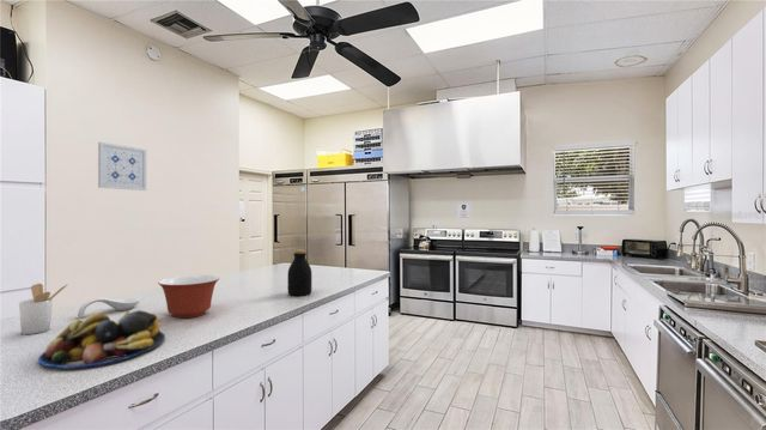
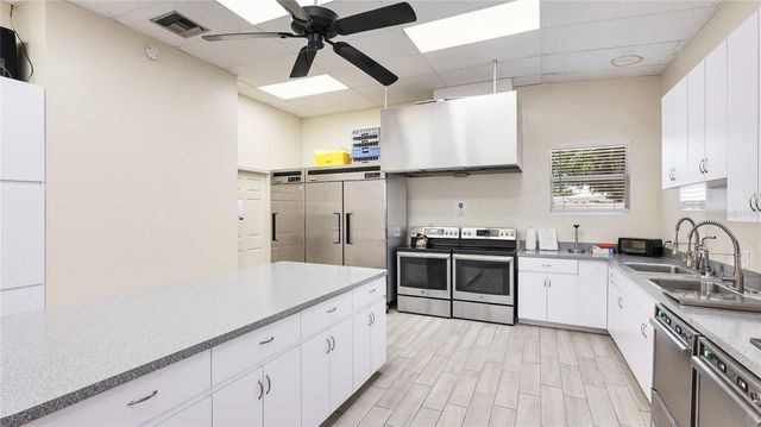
- fruit bowl [37,309,166,370]
- mixing bowl [157,274,220,319]
- spoon rest [77,297,141,319]
- wall art [97,141,147,192]
- utensil holder [18,283,68,335]
- bottle [286,249,312,297]
